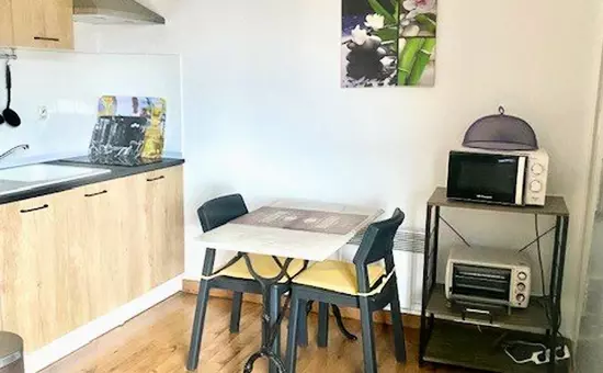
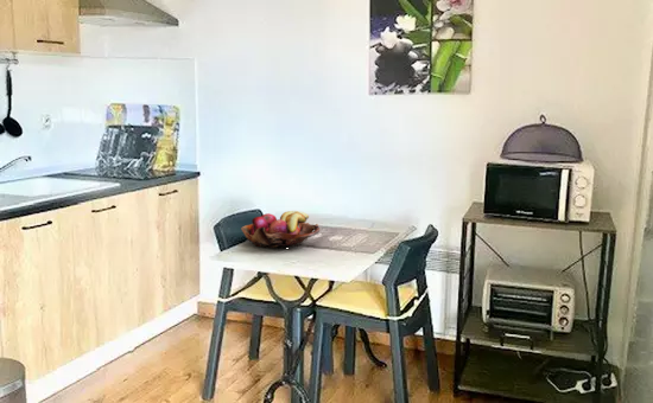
+ fruit basket [240,210,321,249]
